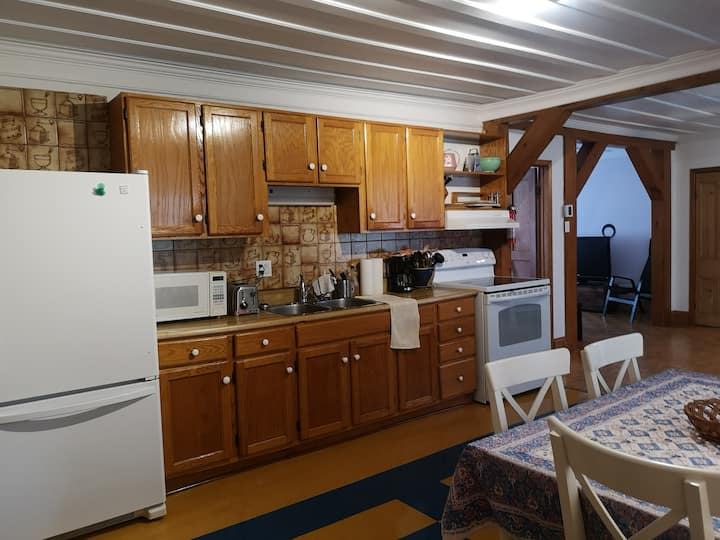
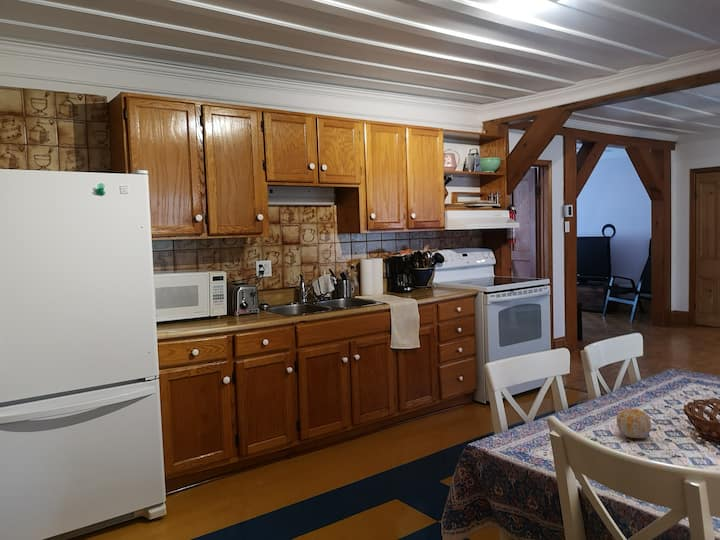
+ fruit [616,408,652,439]
